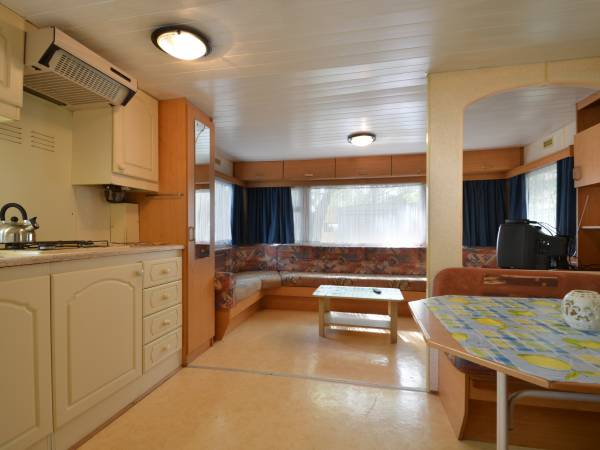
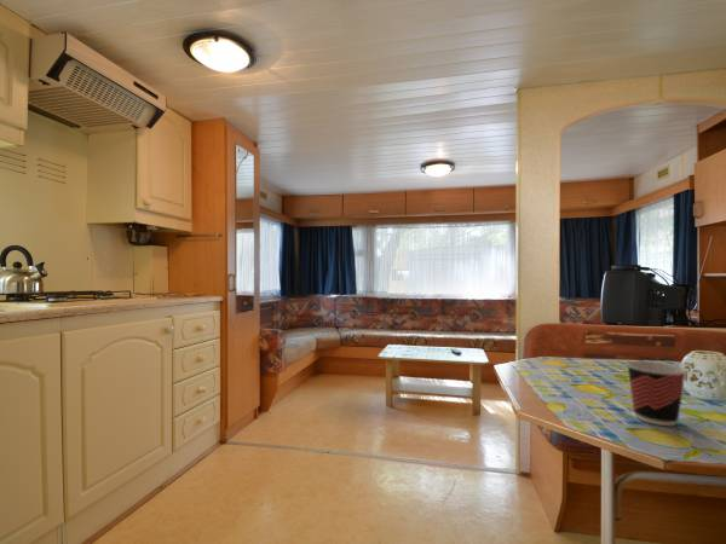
+ cup [626,360,687,427]
